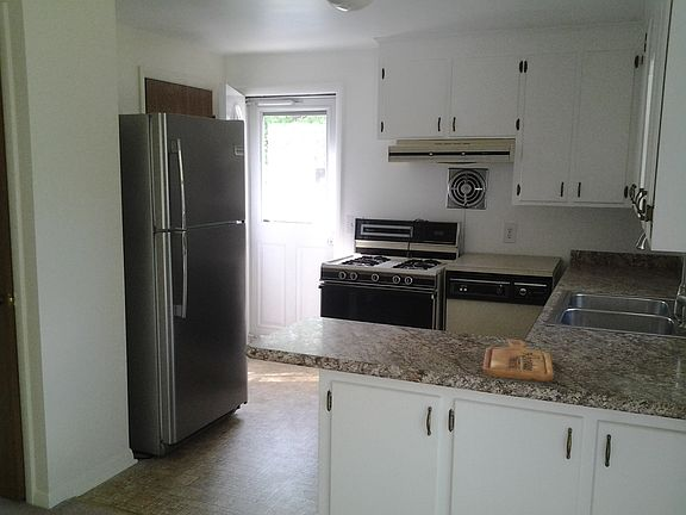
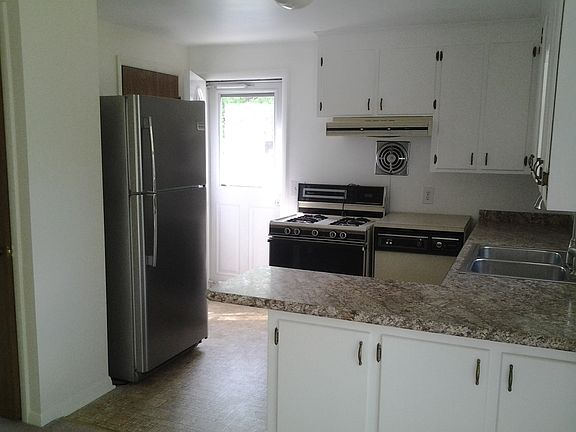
- cutting board [482,340,555,383]
